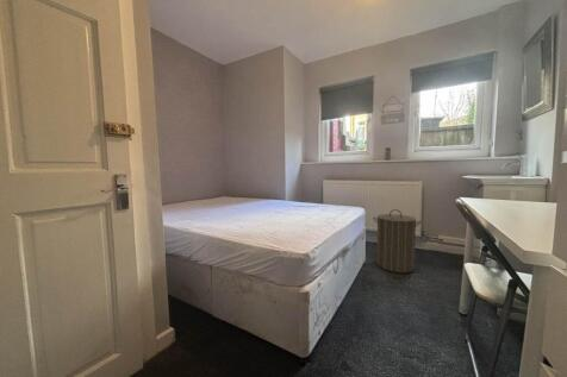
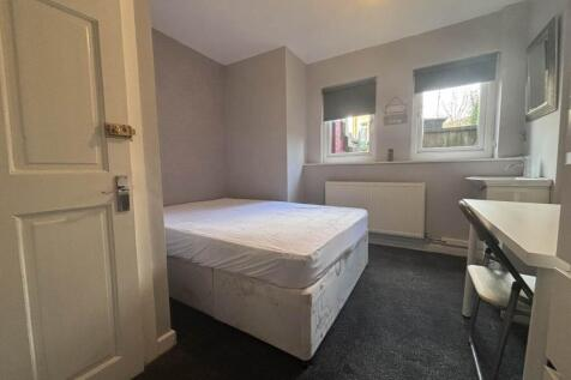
- laundry hamper [372,208,422,275]
